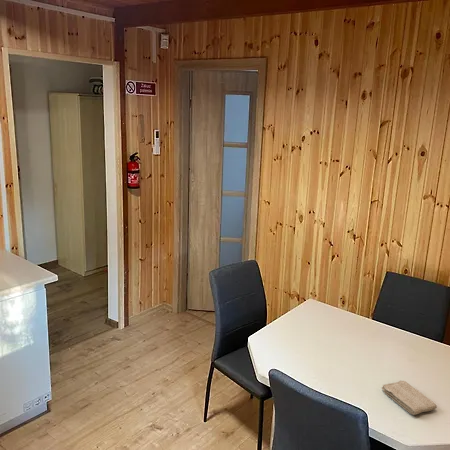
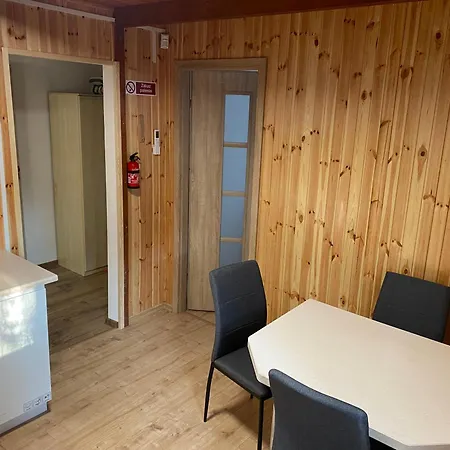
- washcloth [381,380,438,416]
